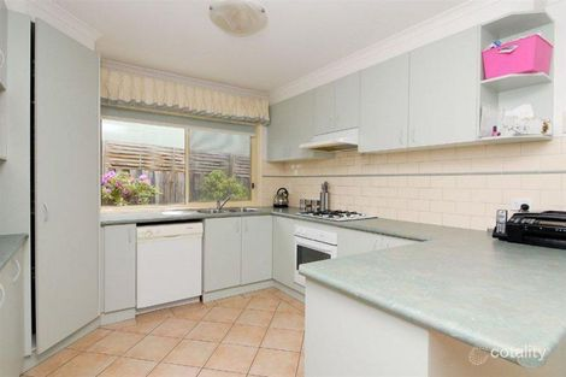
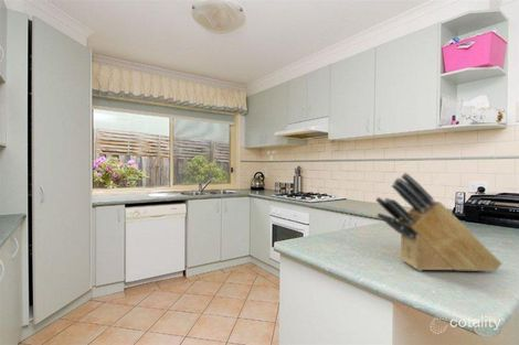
+ knife block [374,172,502,273]
